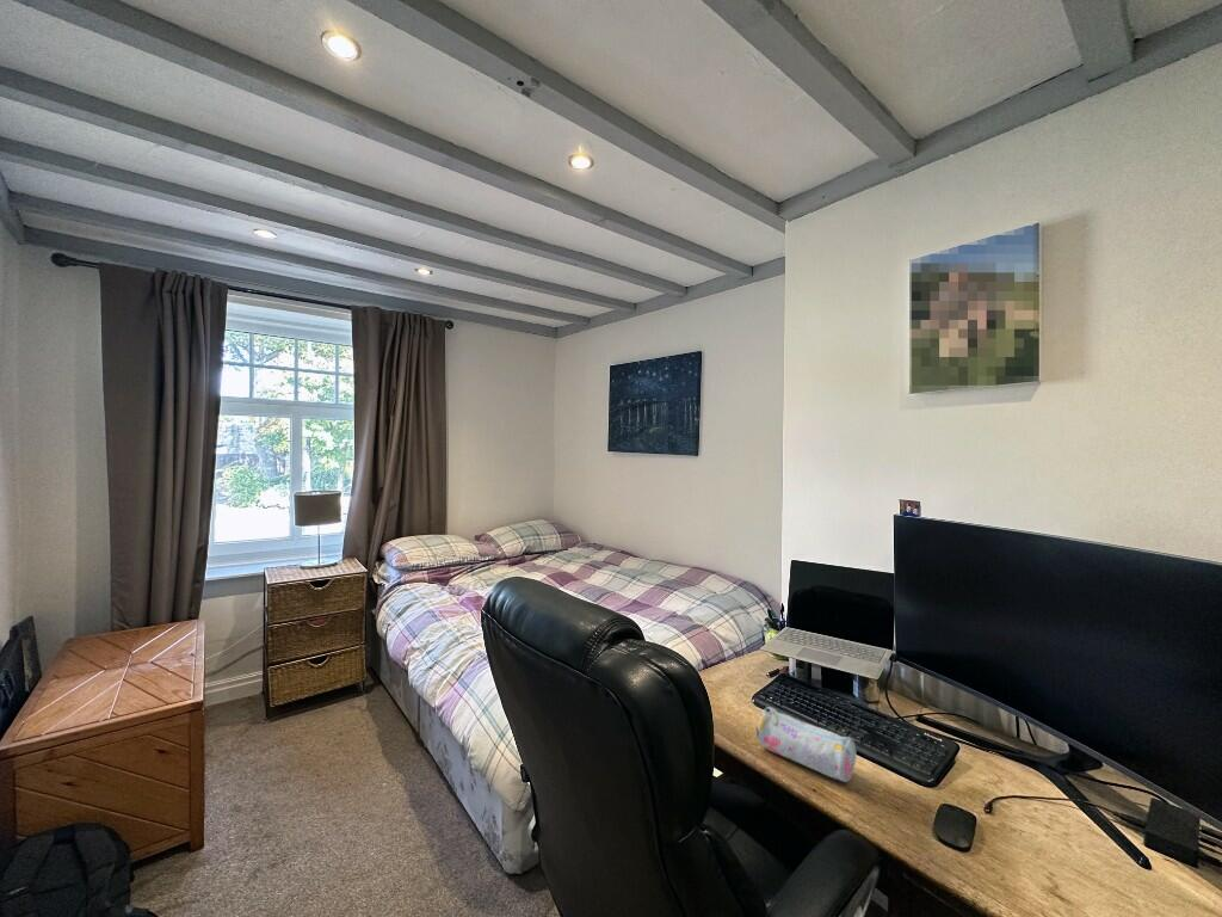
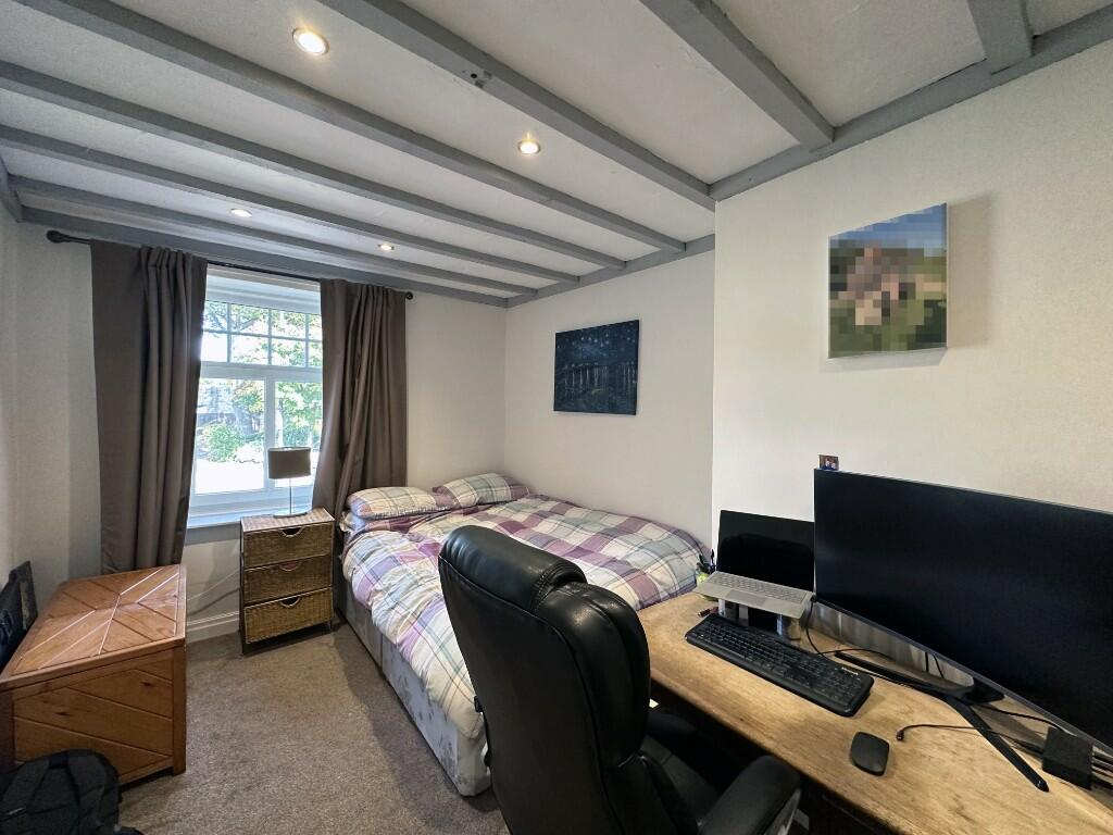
- pencil case [755,706,857,783]
